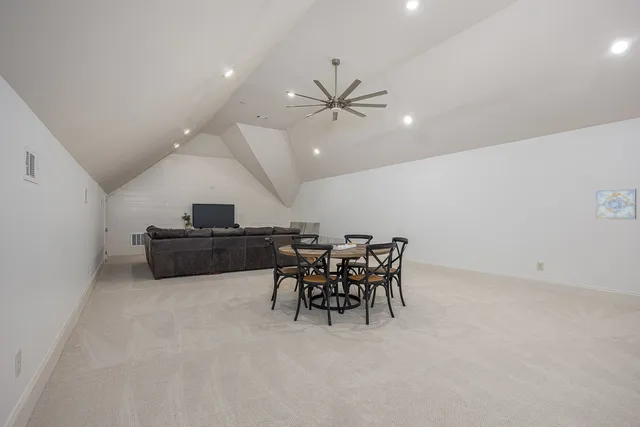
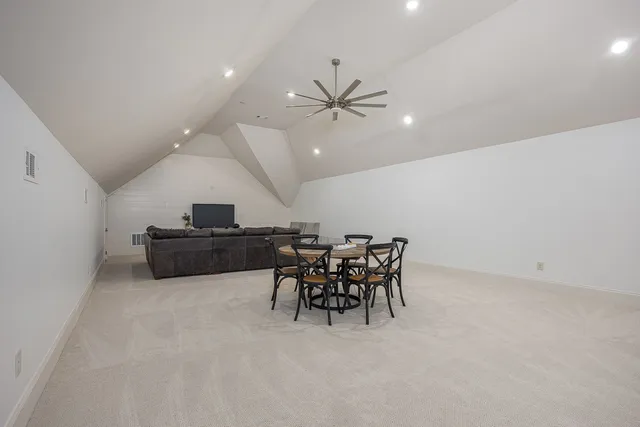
- wall art [595,188,637,220]
